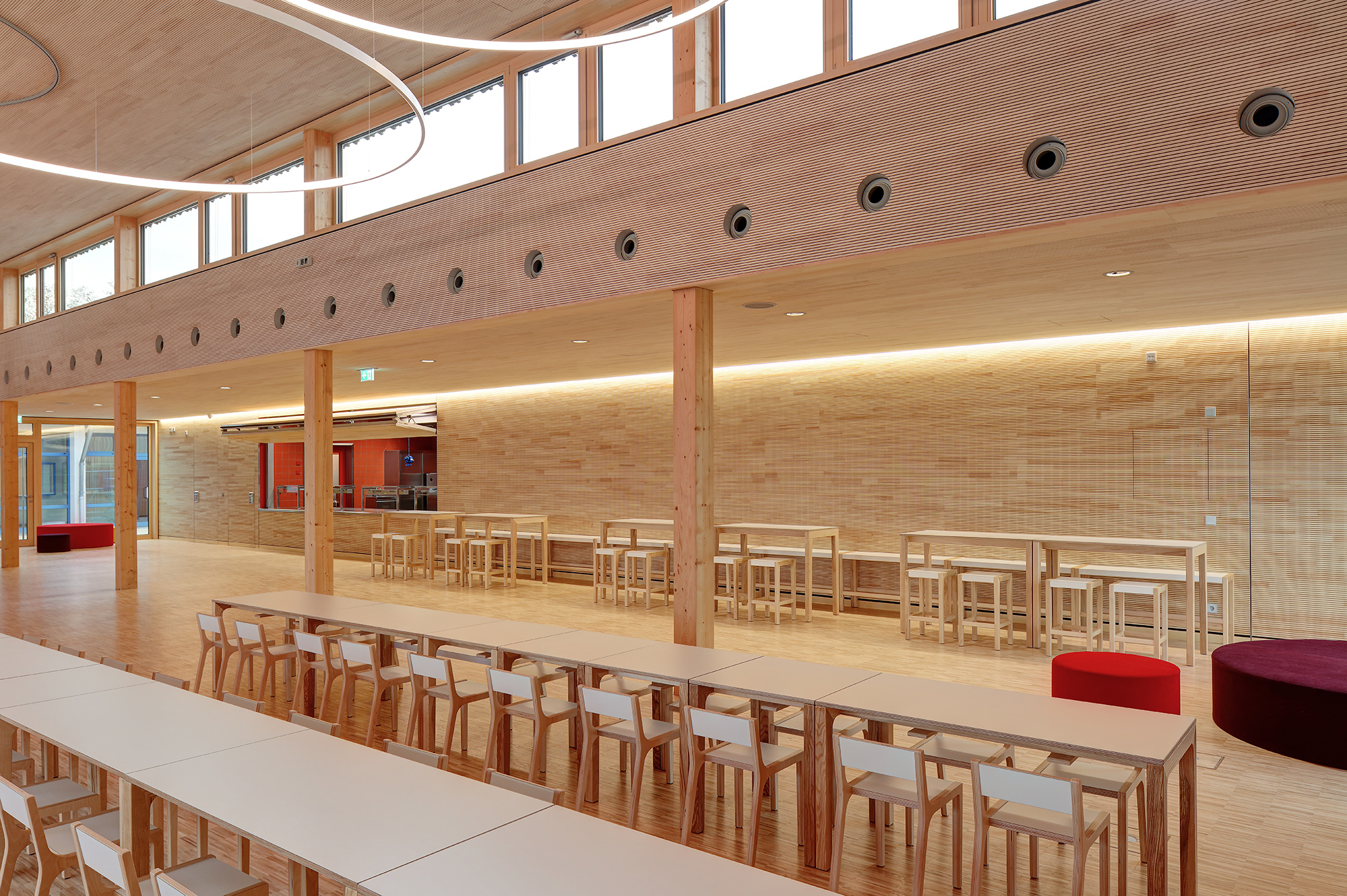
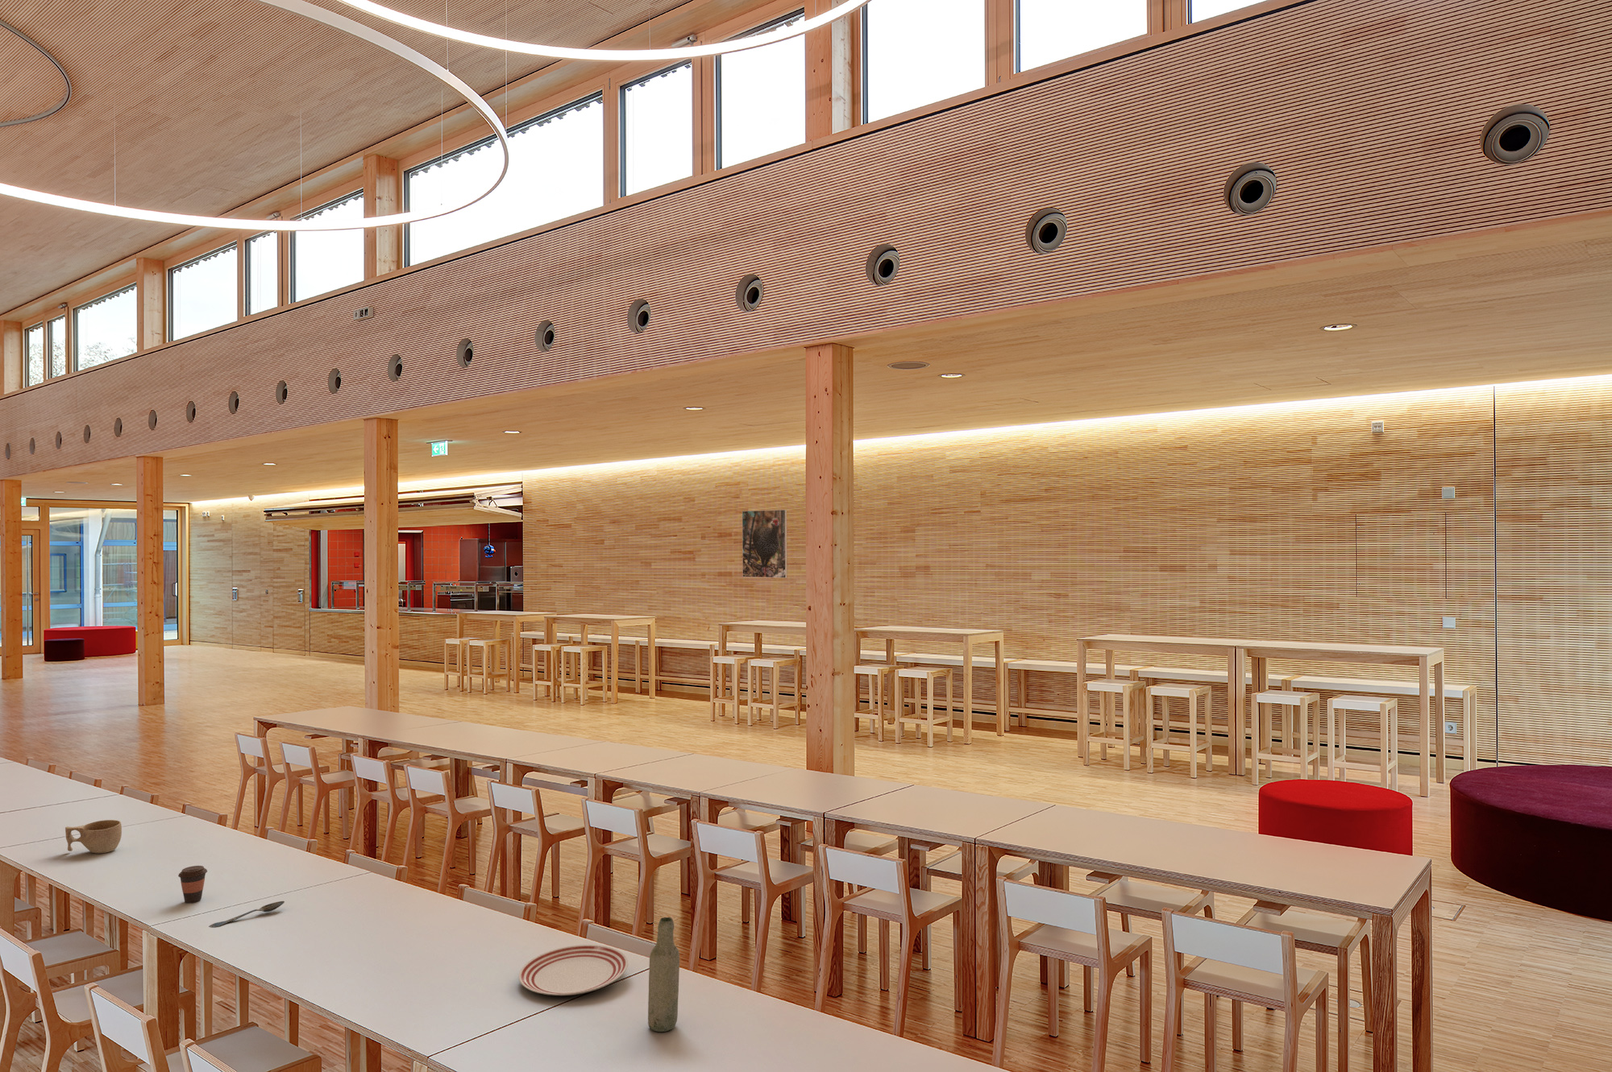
+ dinner plate [518,944,628,997]
+ cup [65,820,122,854]
+ coffee cup [177,865,208,903]
+ bottle [647,916,680,1033]
+ spoon [208,901,285,928]
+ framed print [742,508,789,579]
